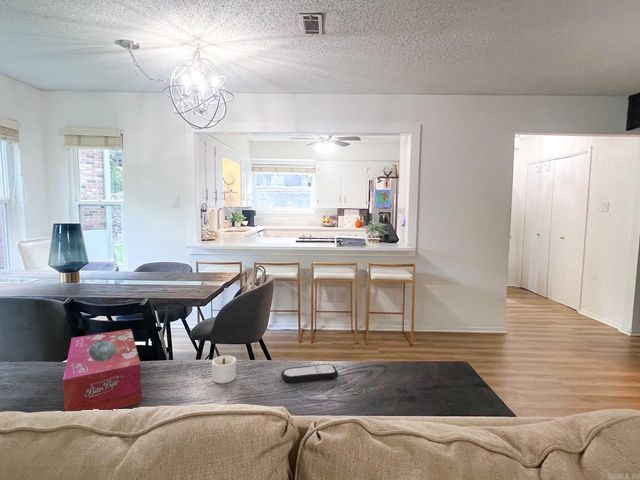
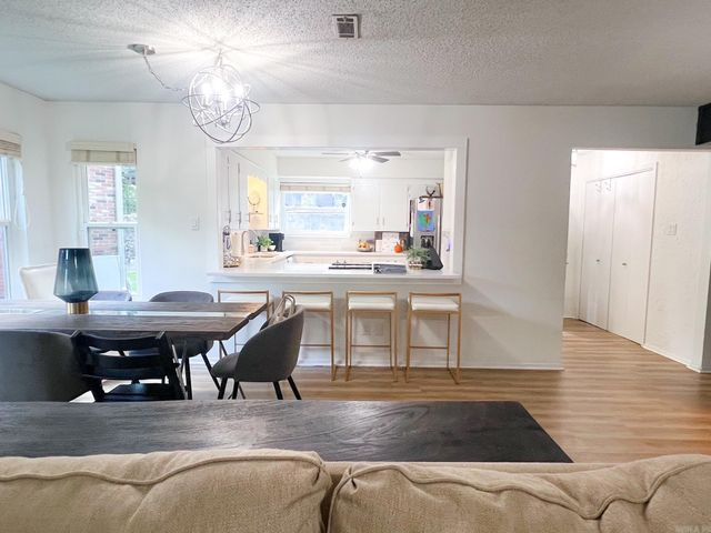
- tissue box [62,328,143,412]
- candle [211,355,237,384]
- remote control [280,363,339,384]
